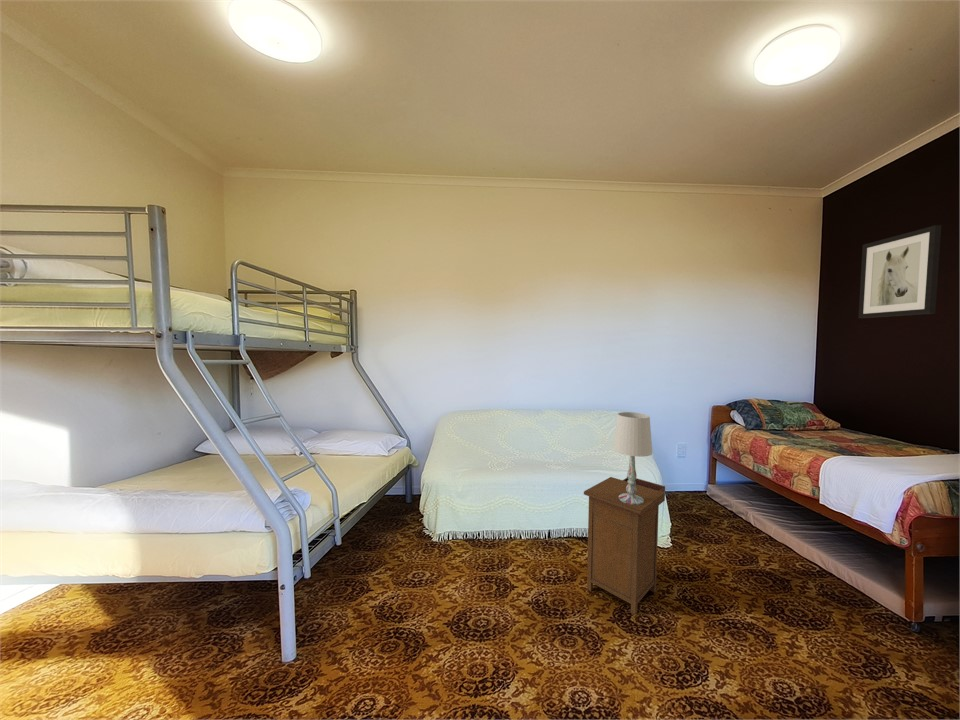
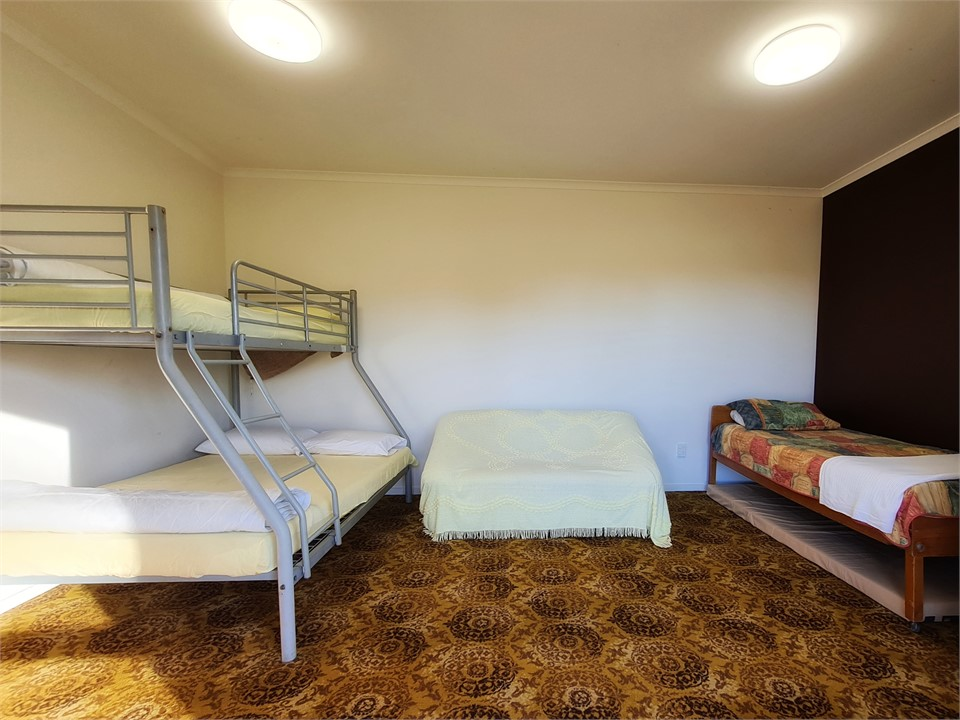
- wall art [857,224,942,319]
- nightstand [583,476,666,615]
- table lamp [612,411,653,505]
